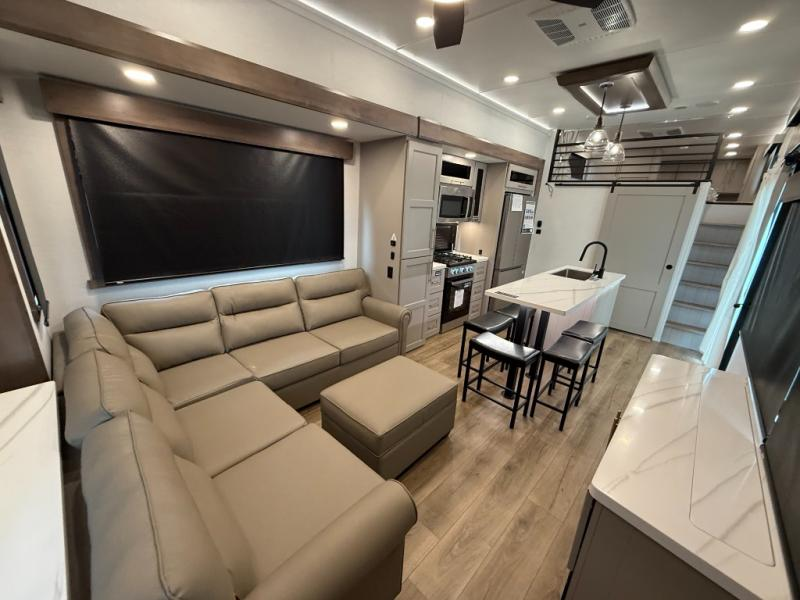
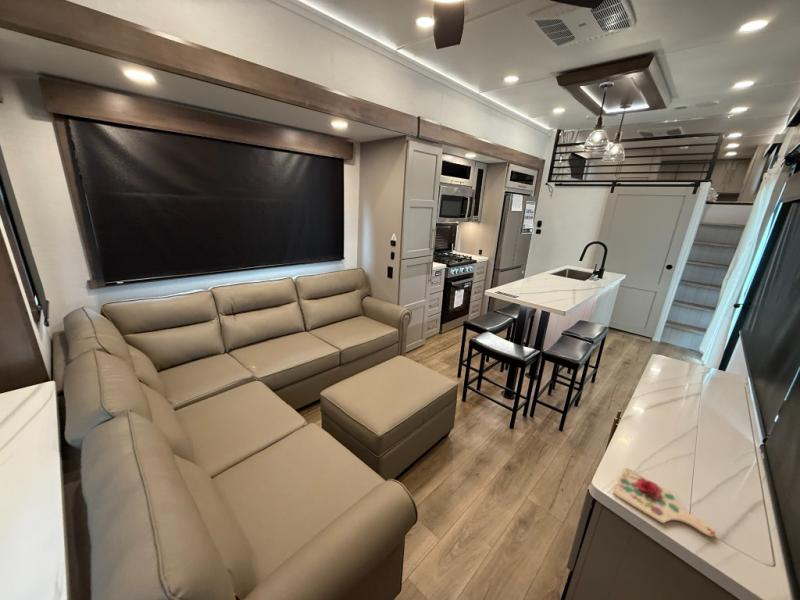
+ cutting board [612,467,717,538]
